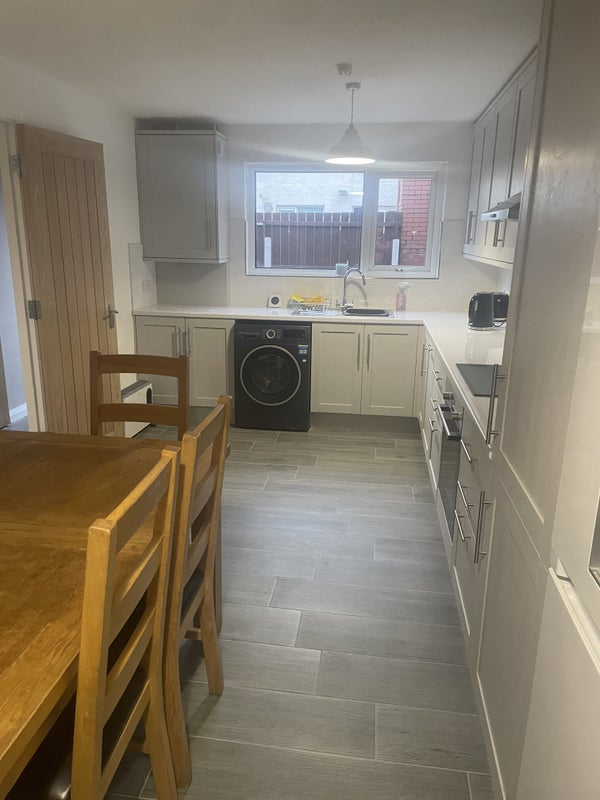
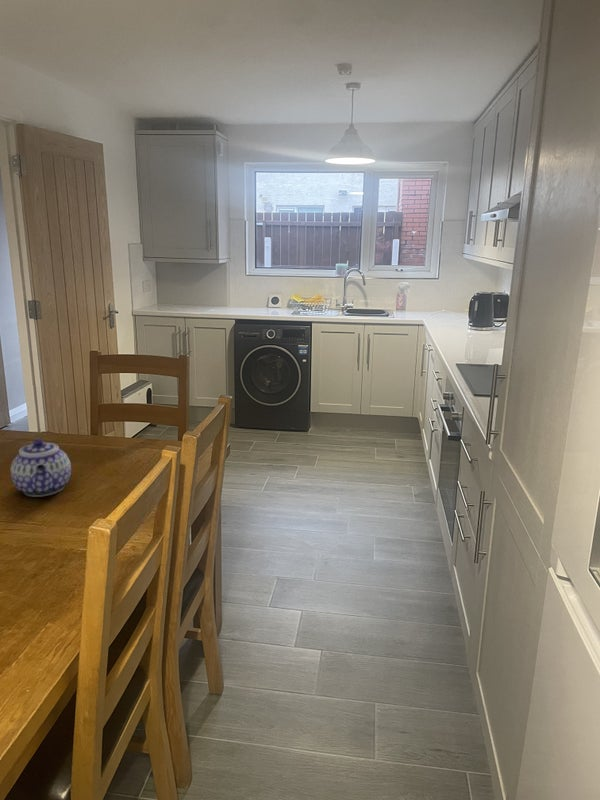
+ teapot [10,438,72,498]
